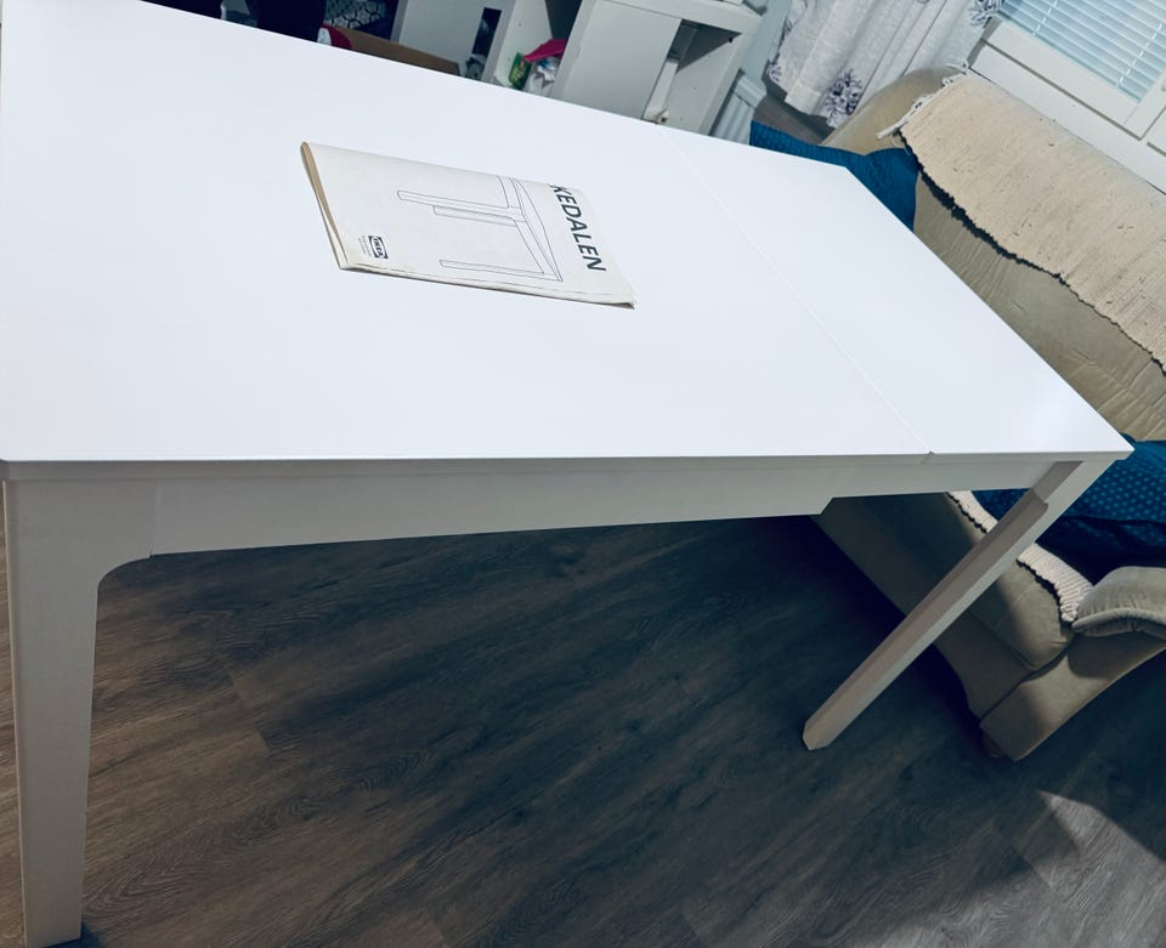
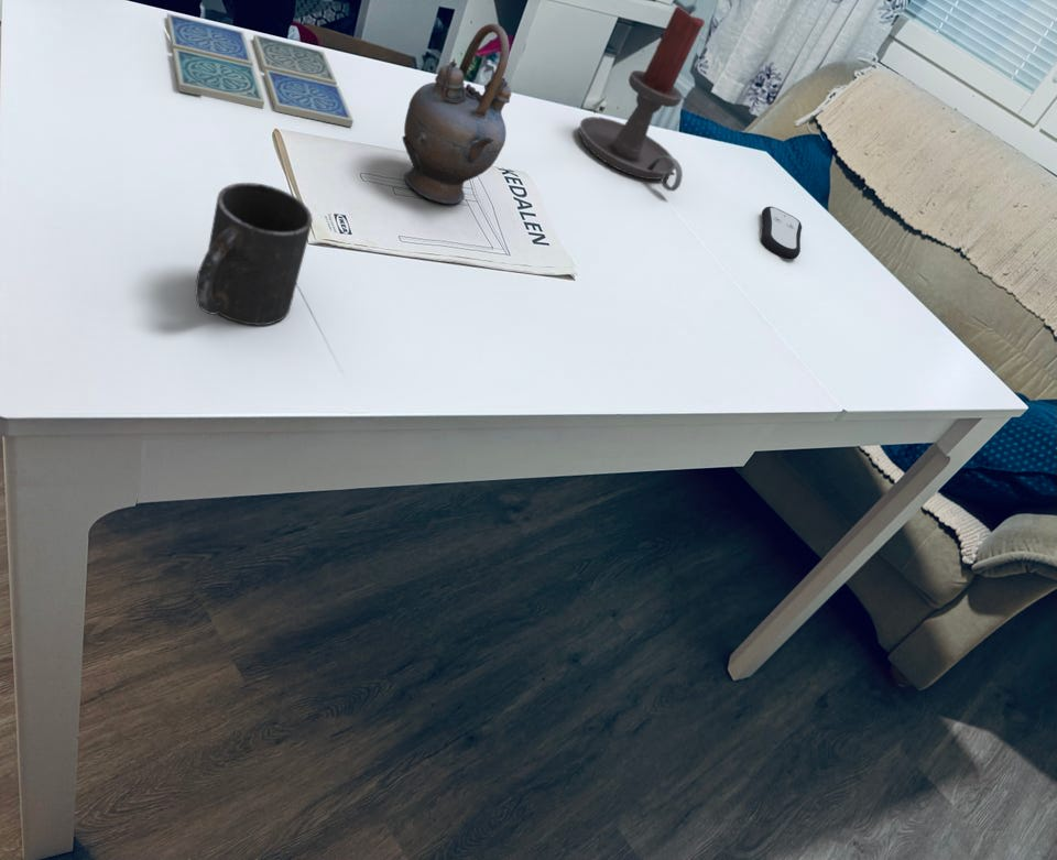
+ mug [194,182,314,326]
+ remote control [761,206,803,261]
+ candle holder [578,6,706,193]
+ teapot [401,23,512,205]
+ drink coaster [165,12,355,128]
